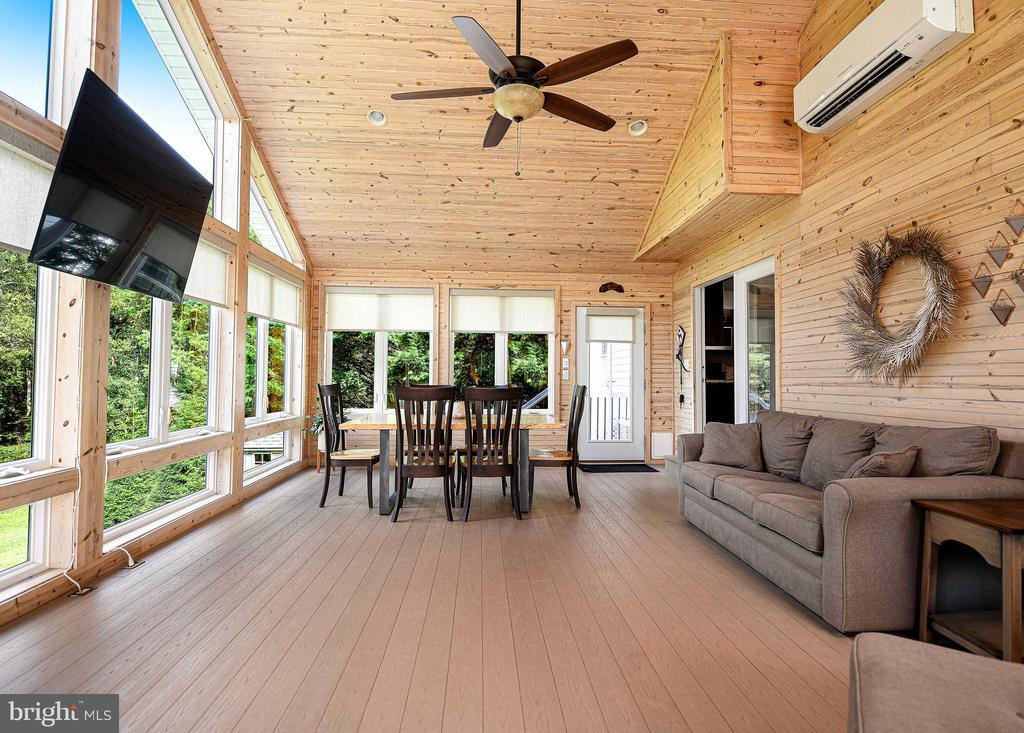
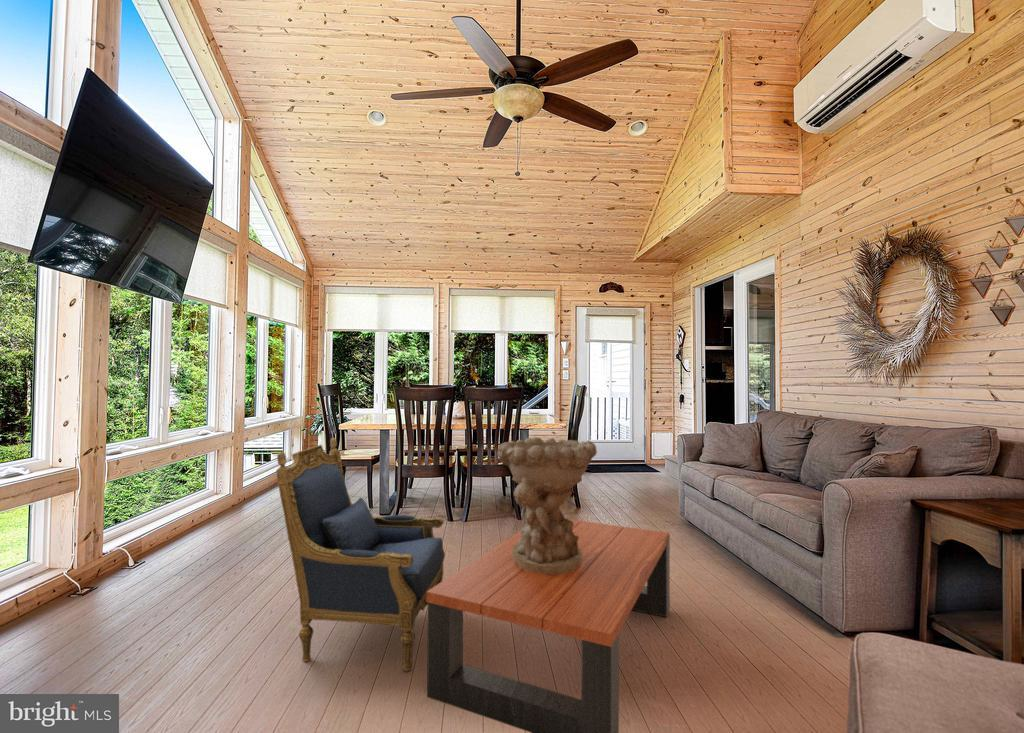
+ coffee table [426,518,671,733]
+ decorative bowl [497,436,598,575]
+ armchair [275,436,446,673]
